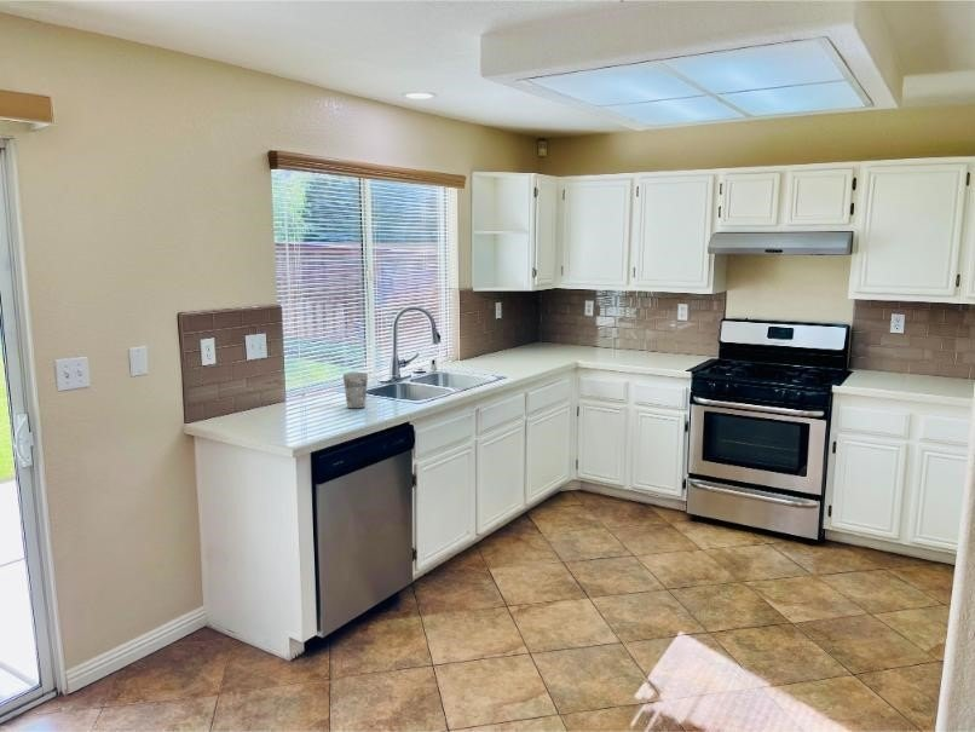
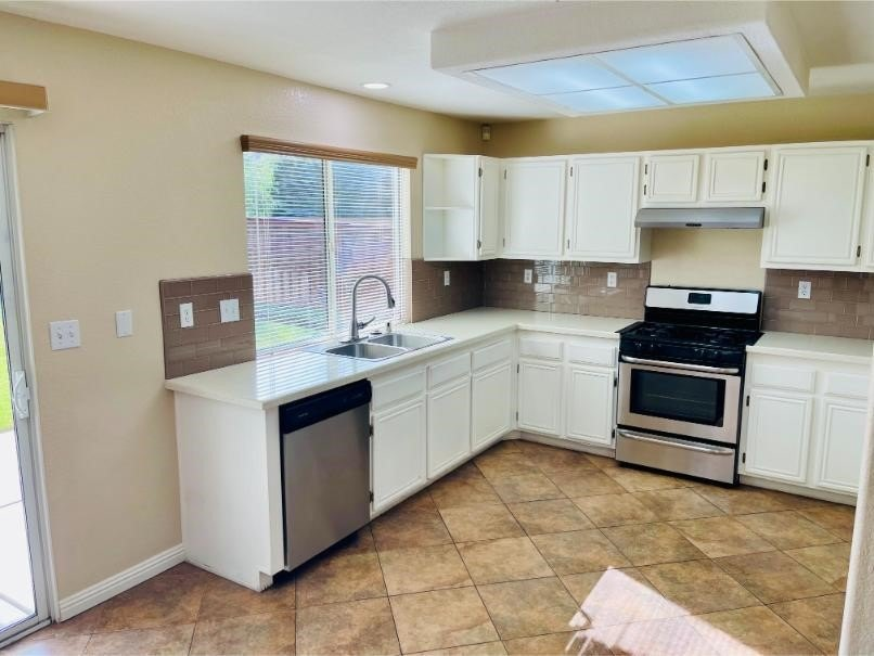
- cup [342,371,369,410]
